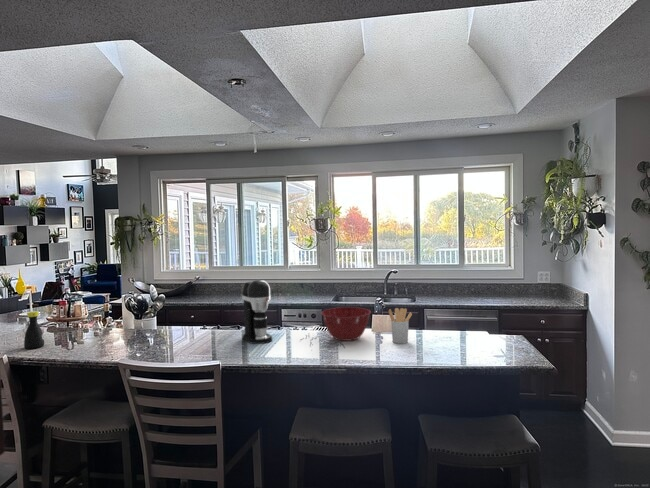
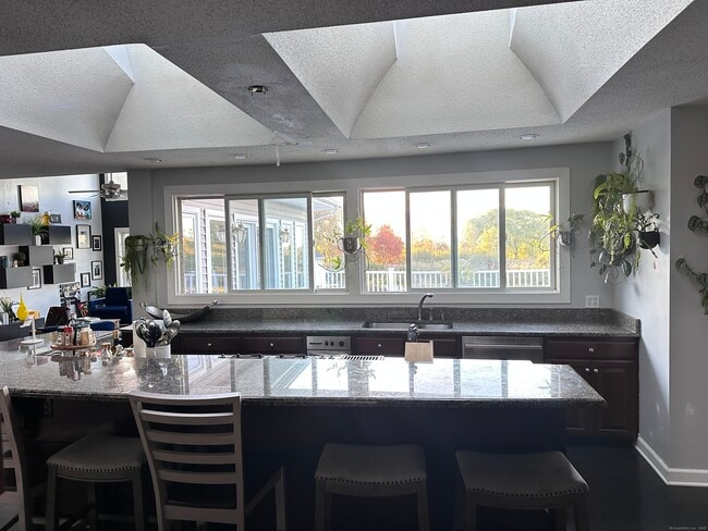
- coffee maker [241,279,273,345]
- mixing bowl [320,306,372,342]
- utensil holder [388,307,413,345]
- bottle [23,310,45,350]
